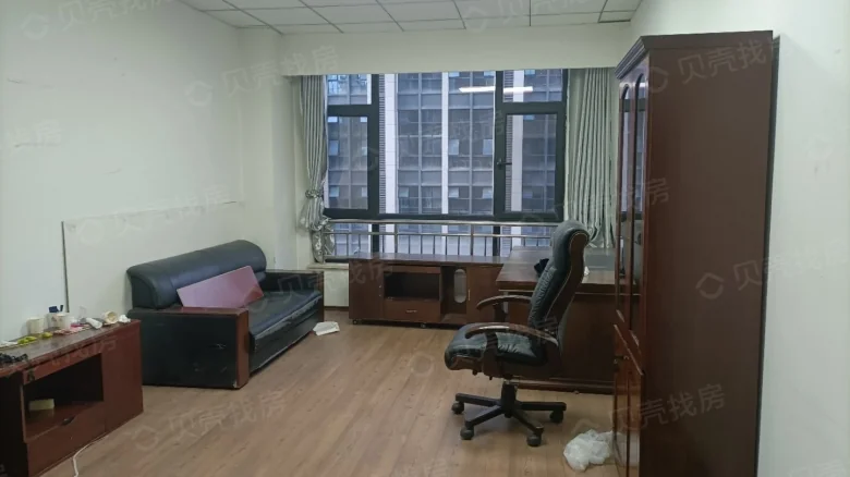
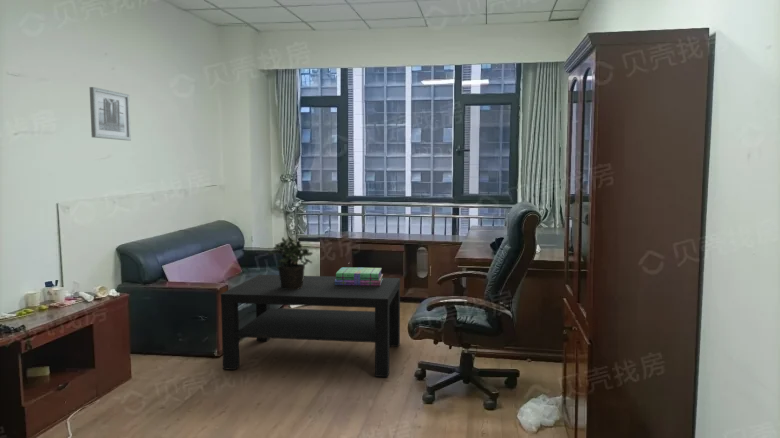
+ stack of books [335,266,384,286]
+ wall art [89,86,132,141]
+ coffee table [220,274,401,378]
+ potted plant [267,236,314,289]
